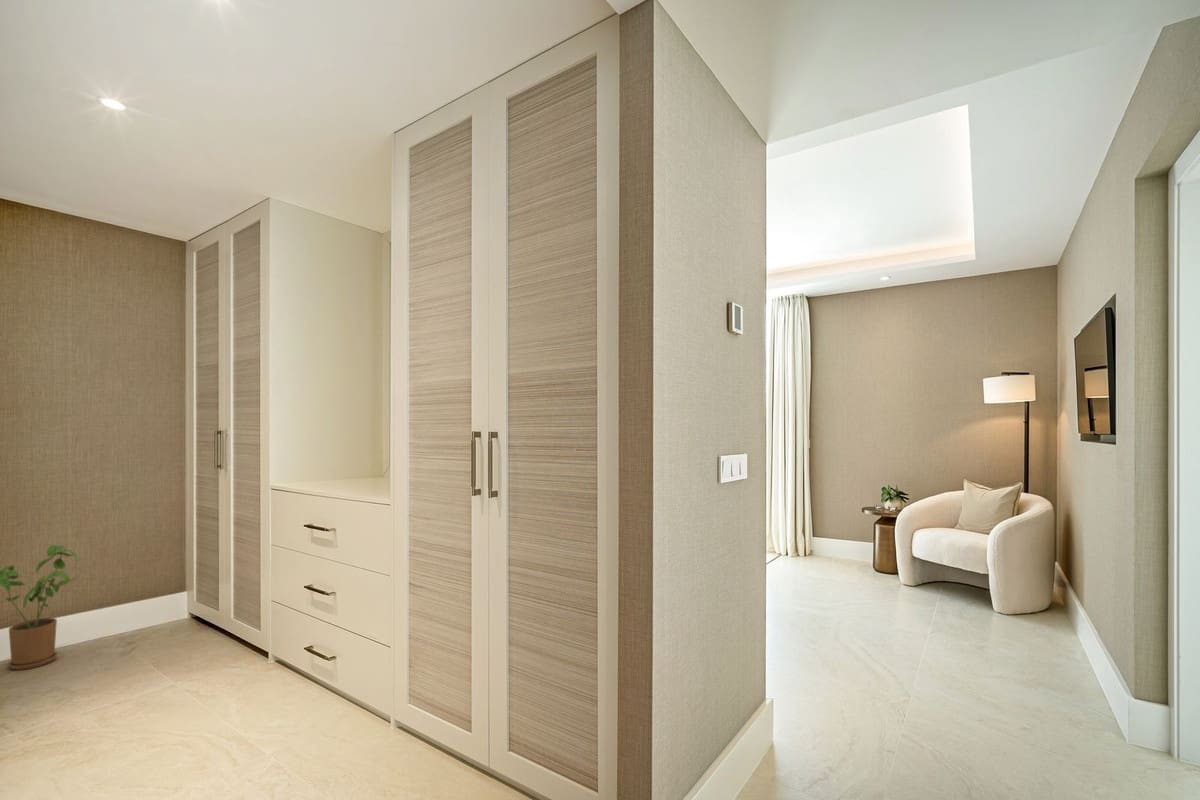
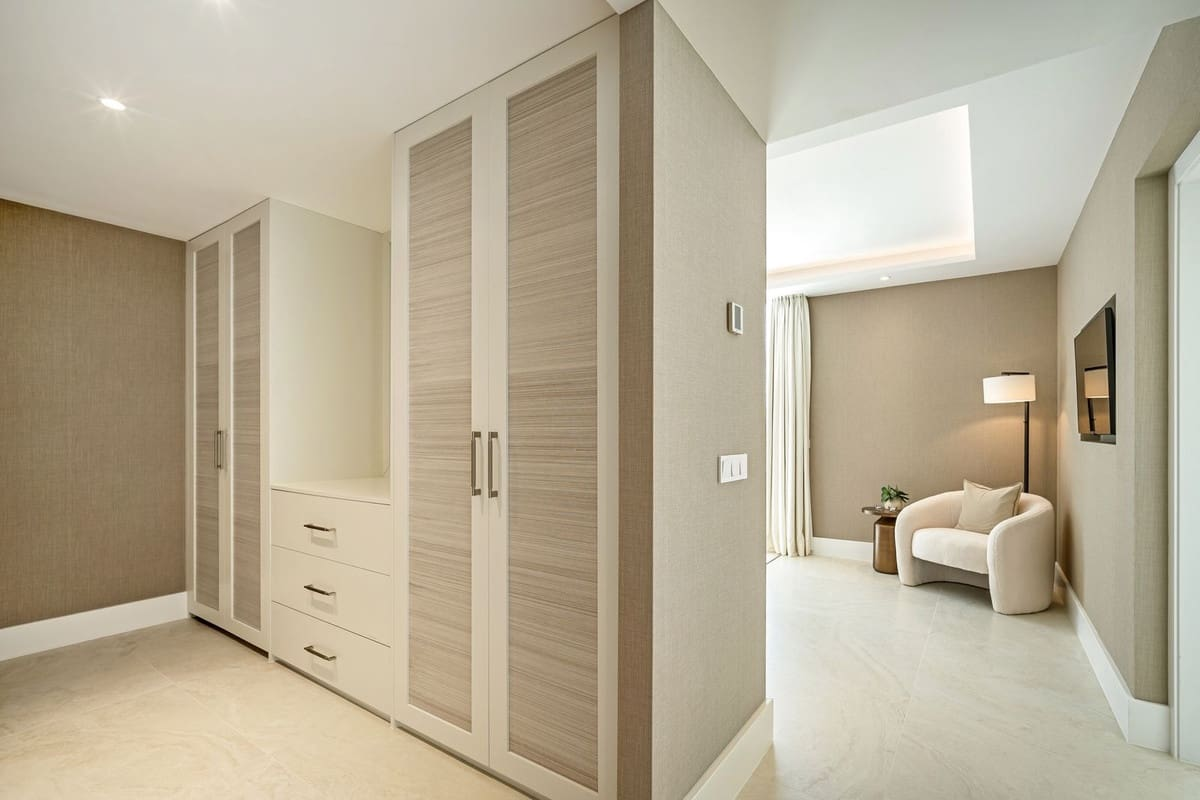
- house plant [0,544,79,671]
